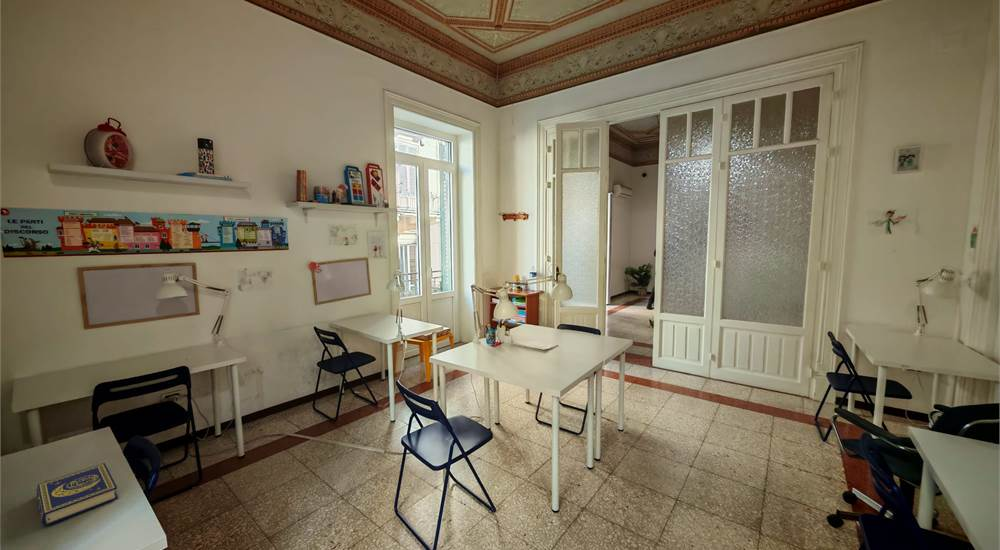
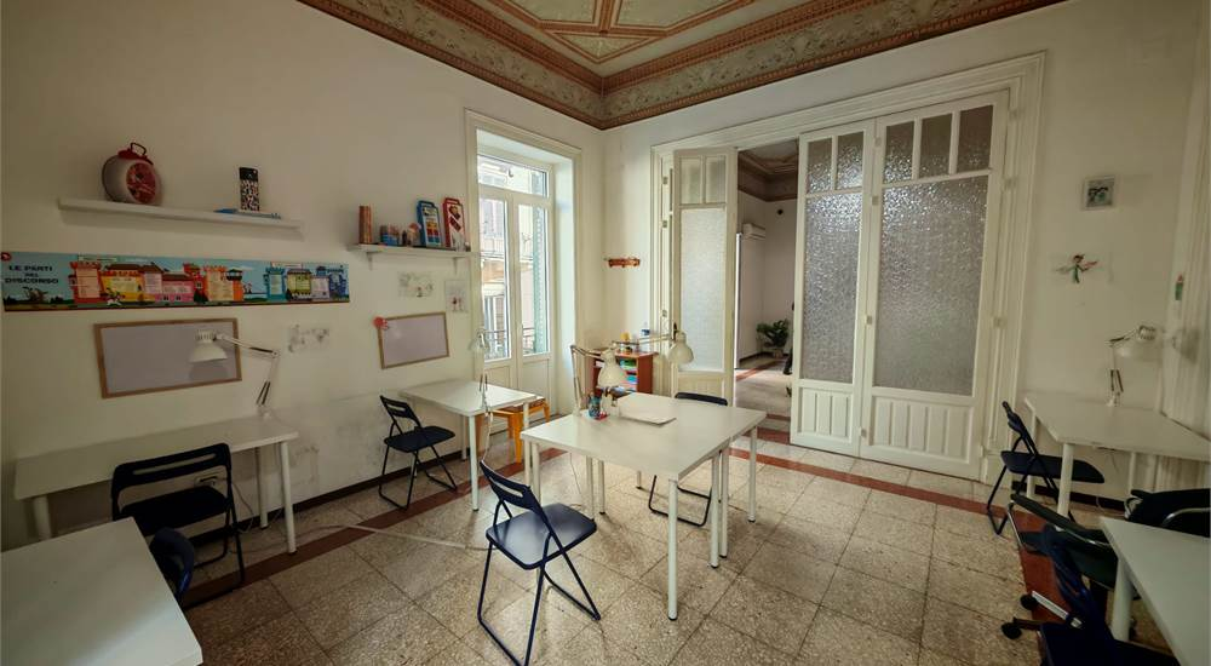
- book [35,462,119,528]
